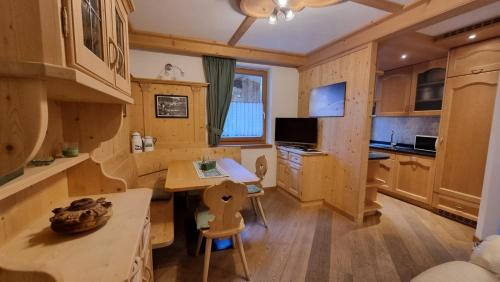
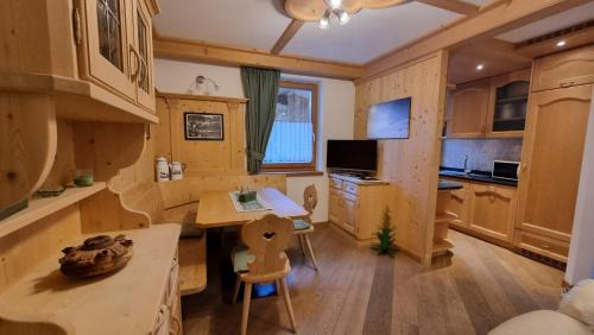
+ indoor plant [367,203,399,258]
